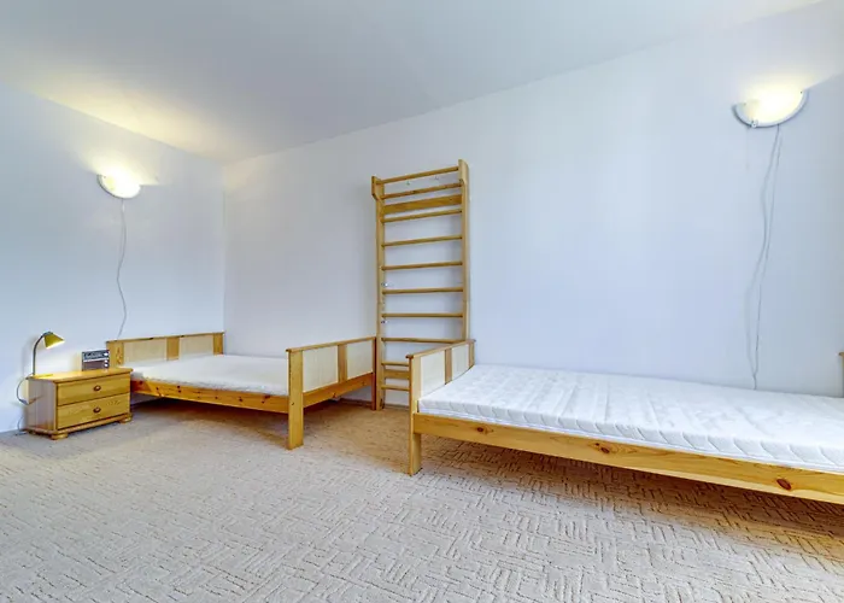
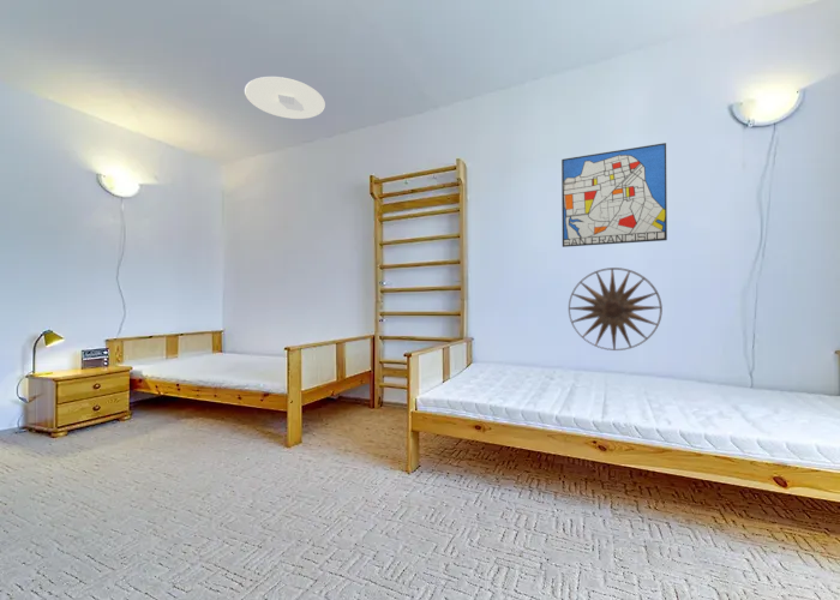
+ wall art [568,266,664,352]
+ ceiling light [244,76,326,120]
+ wall art [560,142,668,248]
